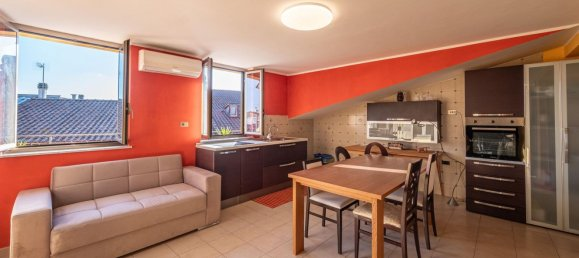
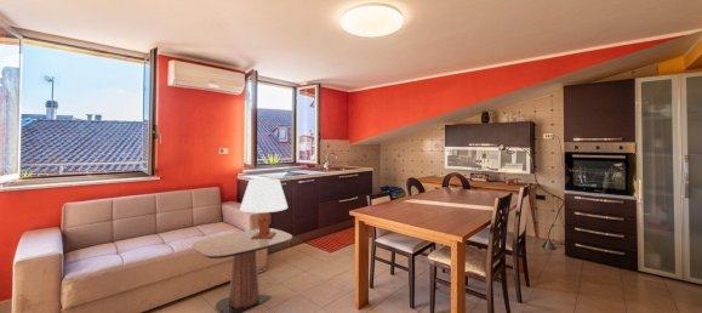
+ table lamp [239,177,289,239]
+ side table [190,227,293,313]
